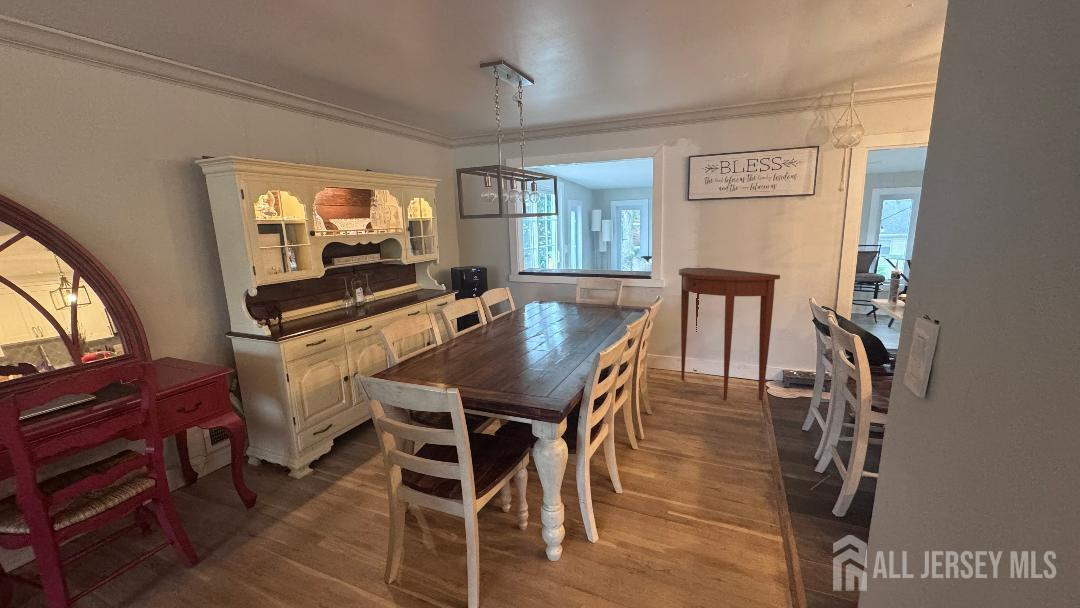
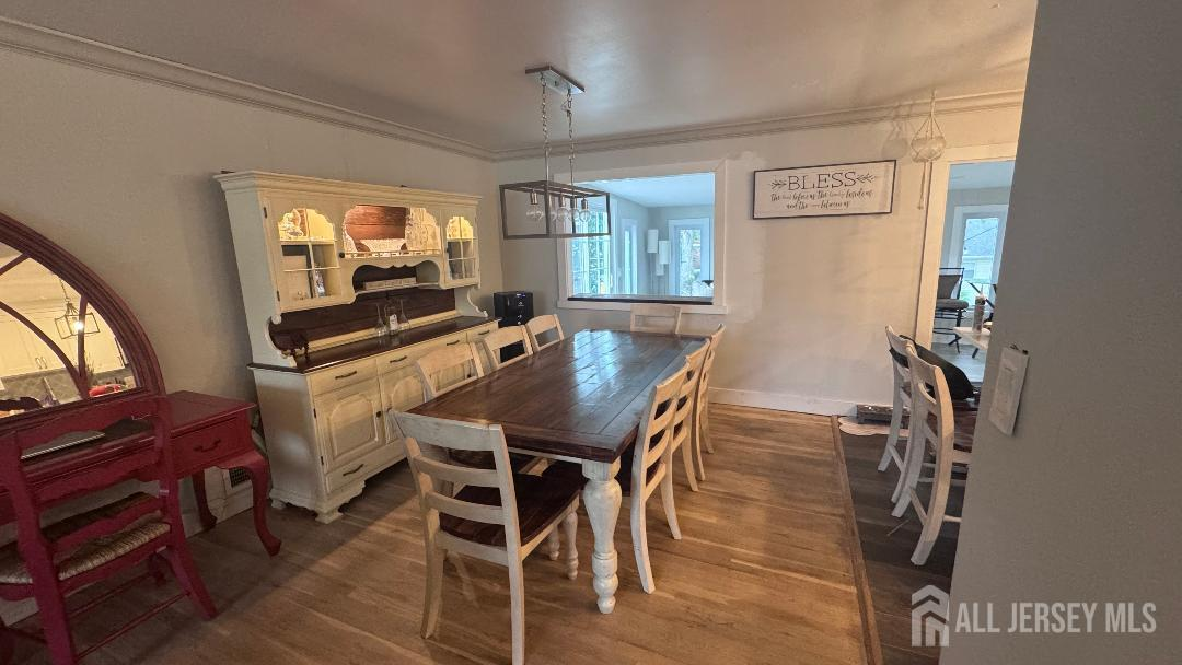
- console table [678,267,781,401]
